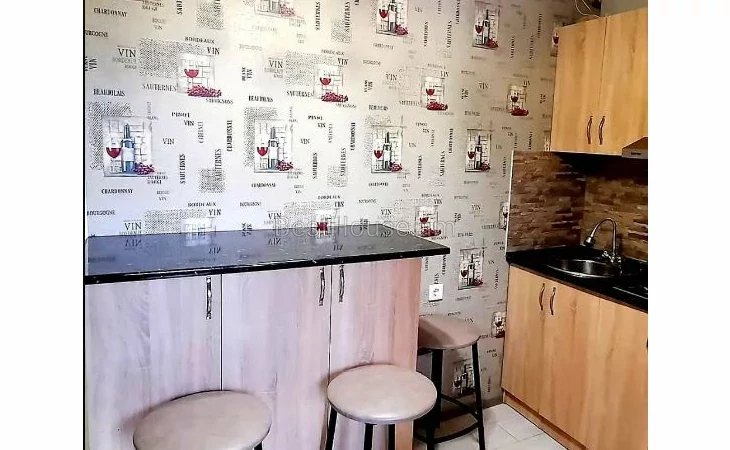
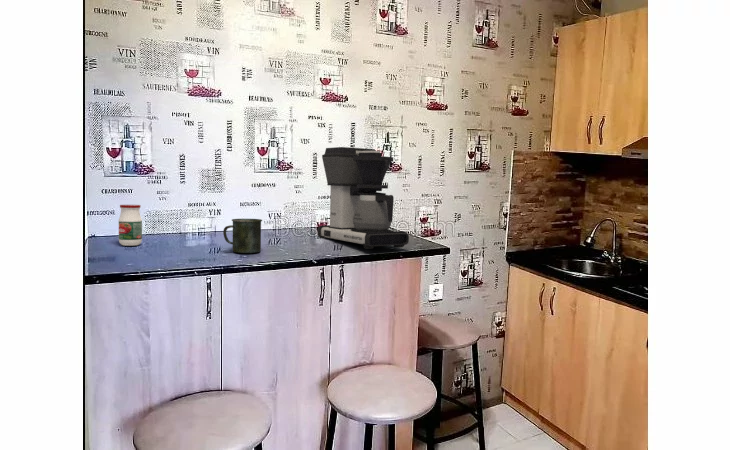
+ mug [222,218,263,254]
+ jar [117,204,143,247]
+ coffee maker [316,146,410,250]
